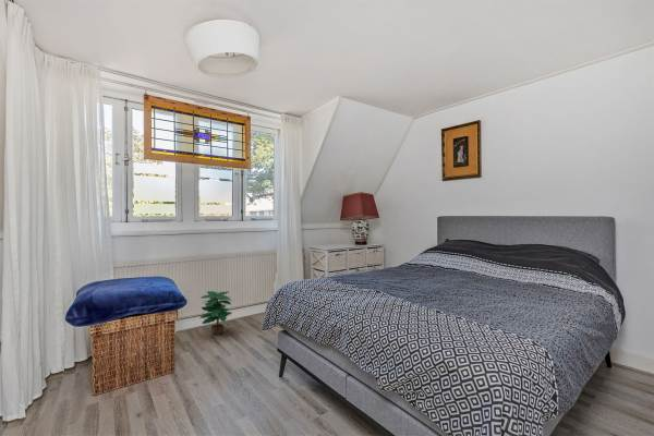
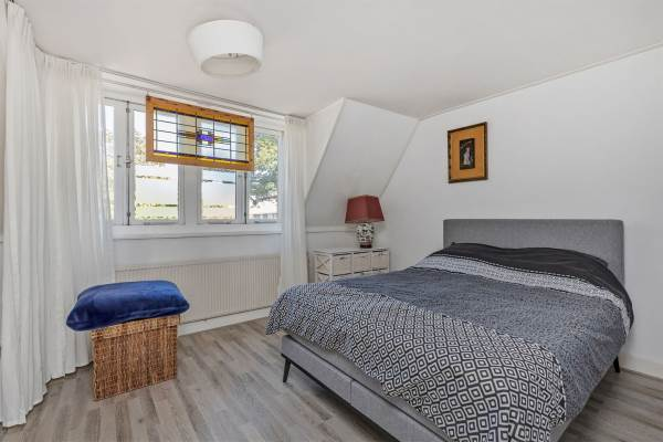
- potted plant [198,290,233,336]
